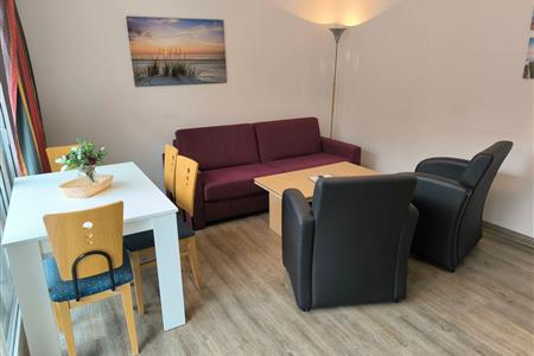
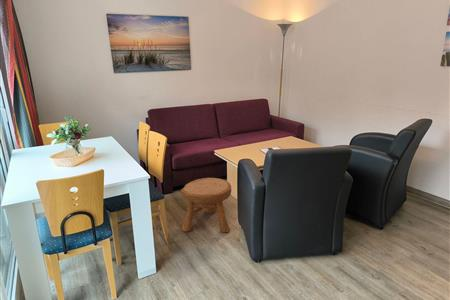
+ stool [180,177,232,233]
